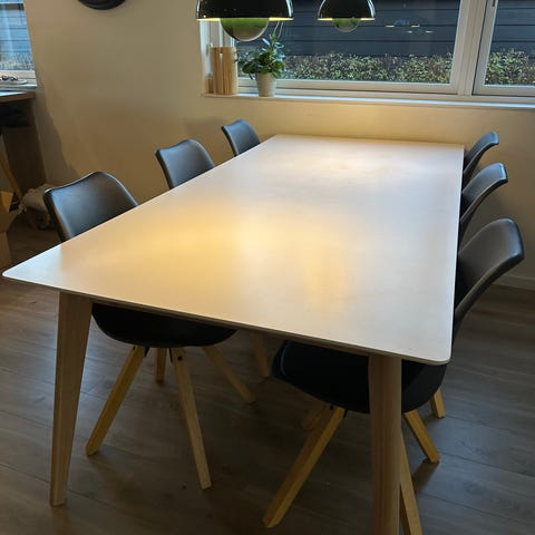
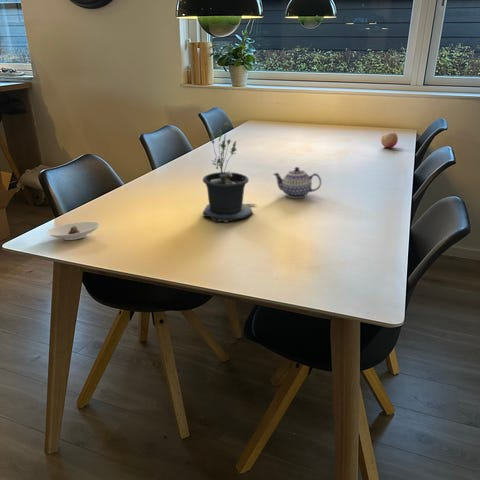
+ fruit [380,131,399,149]
+ saucer [46,221,101,241]
+ teapot [272,166,322,199]
+ potted plant [202,121,258,224]
